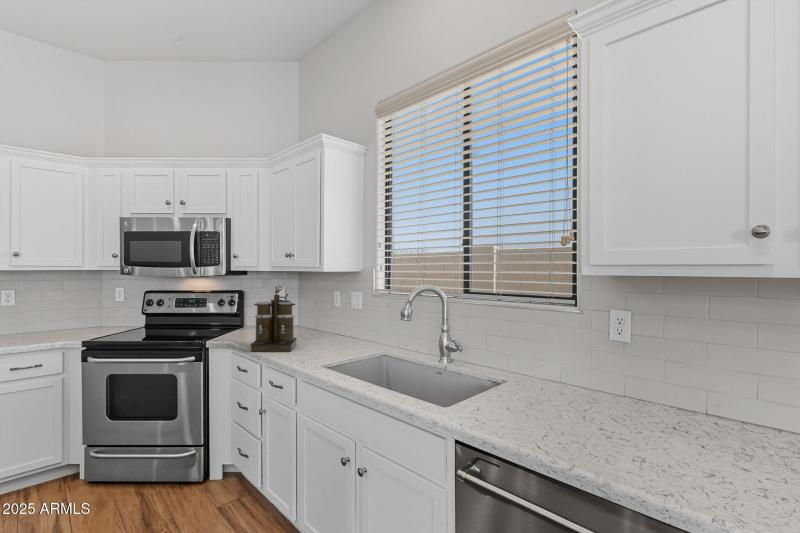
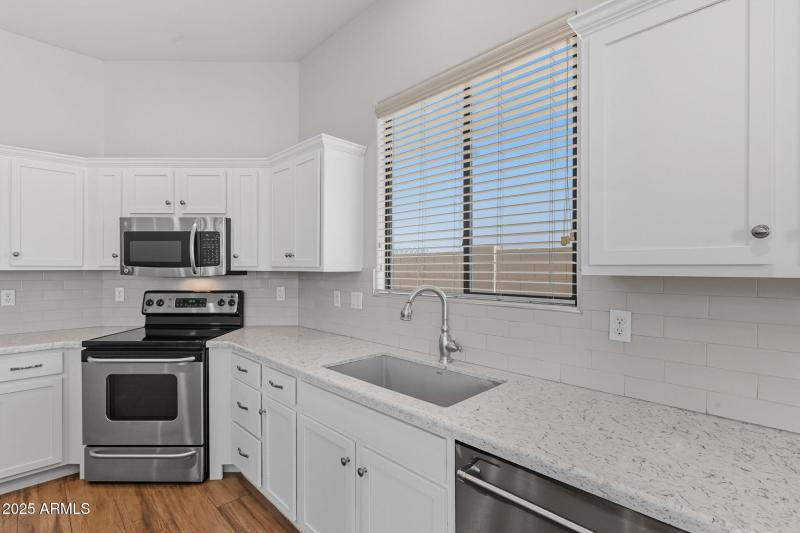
- coffee maker [249,285,298,353]
